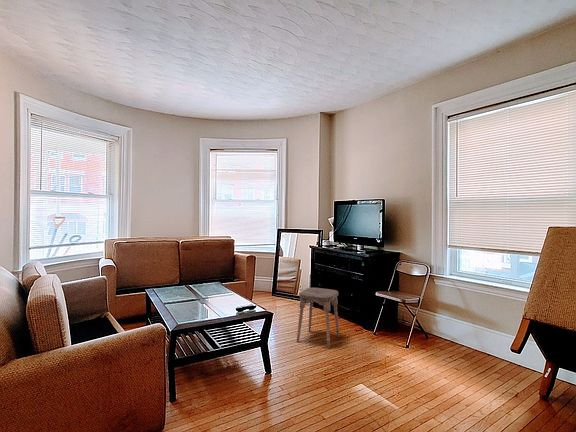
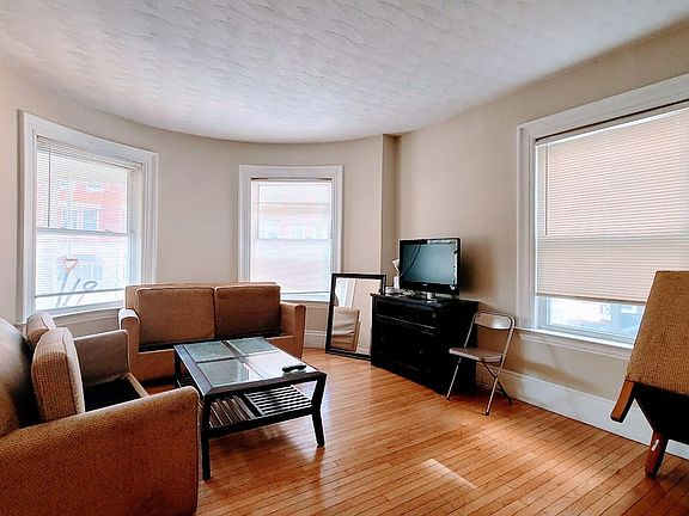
- stool [296,287,340,349]
